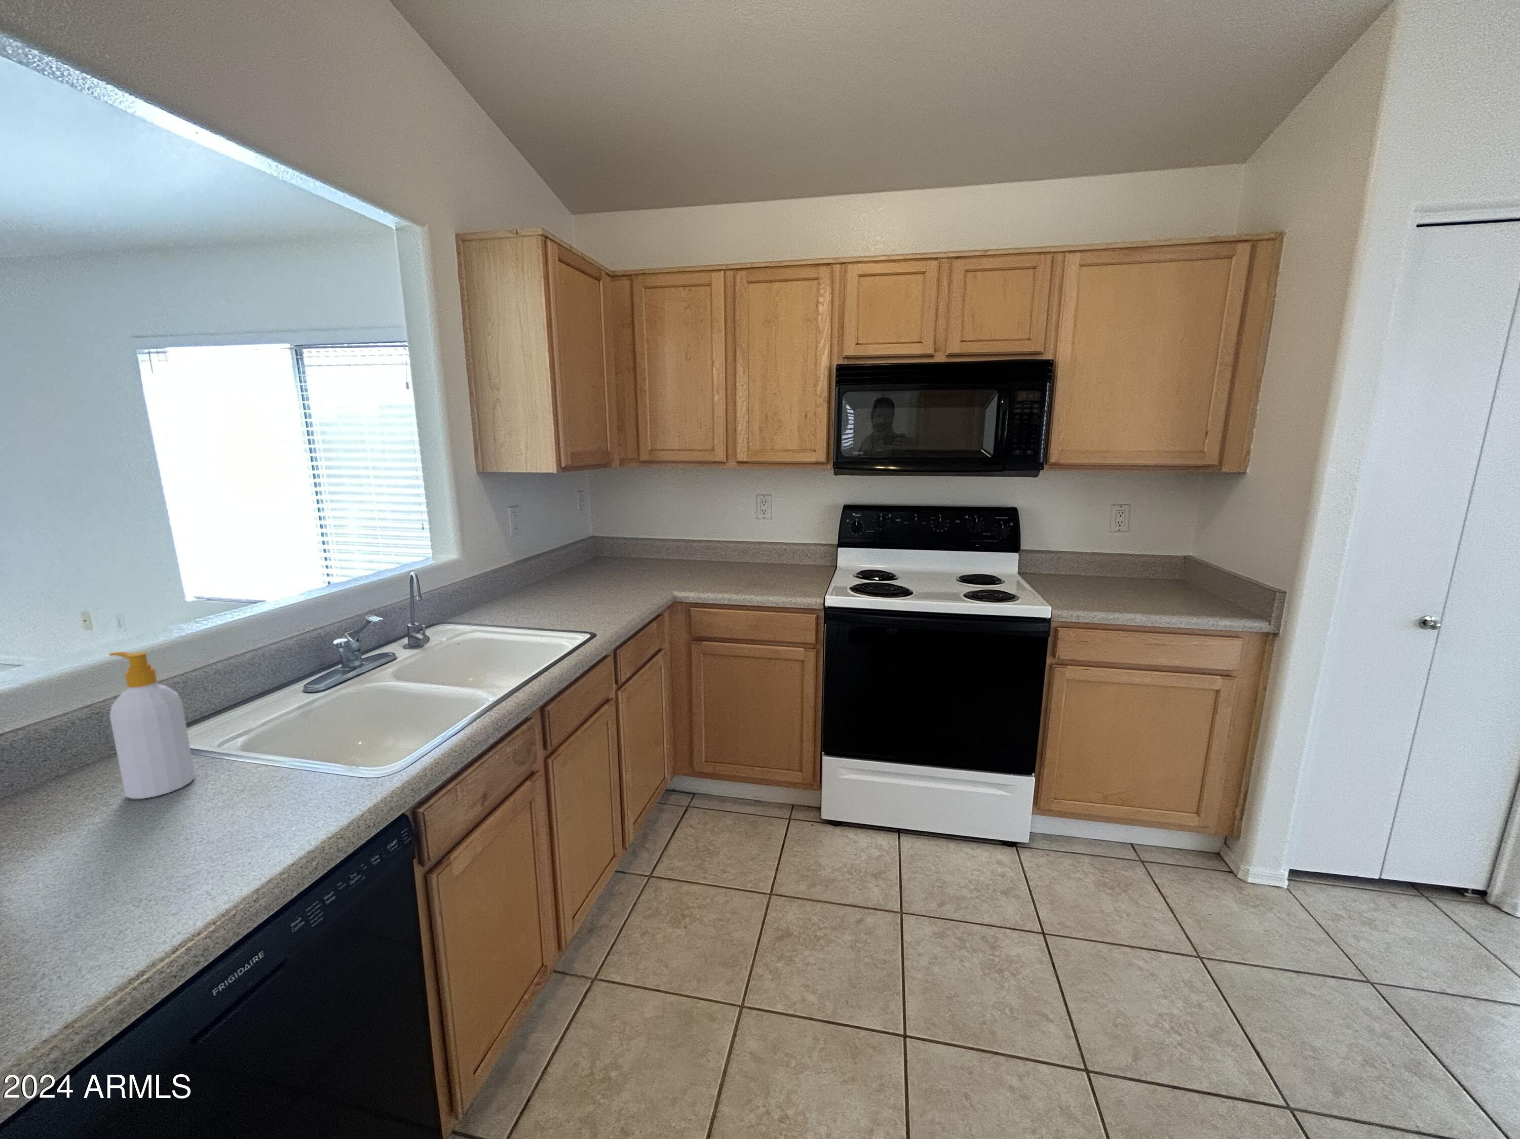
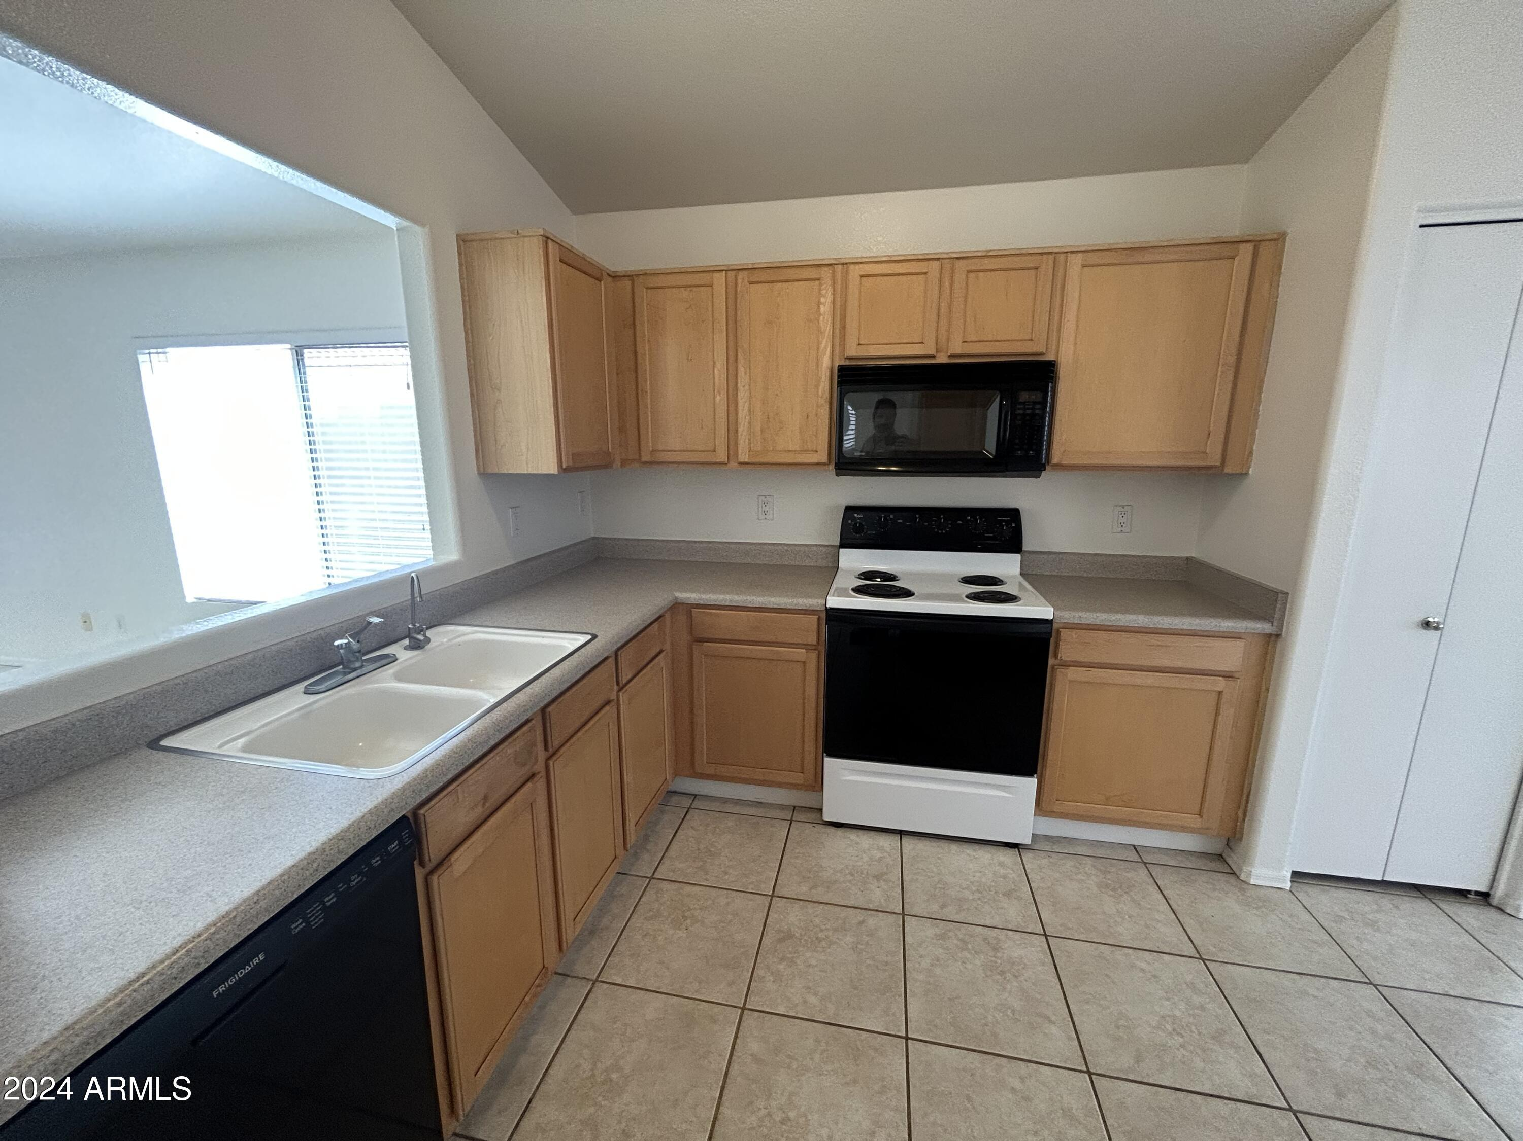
- soap bottle [109,651,195,799]
